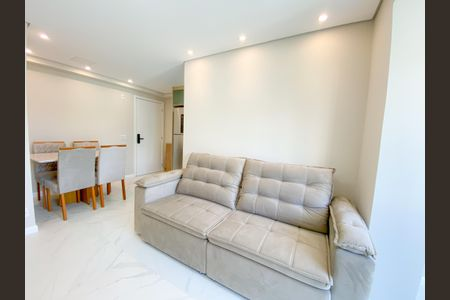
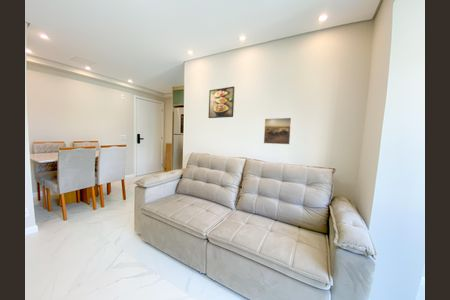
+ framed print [263,117,293,145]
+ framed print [207,86,236,119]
